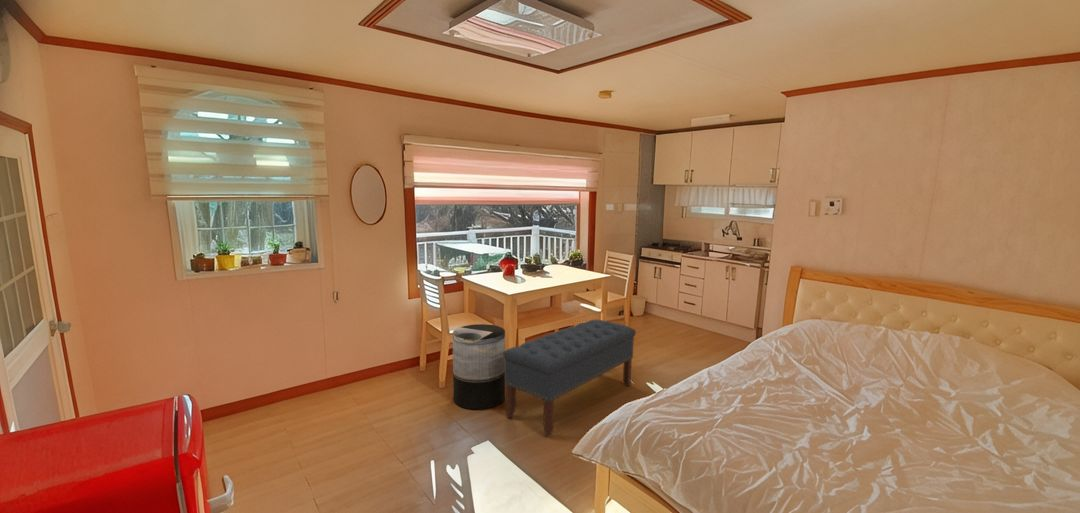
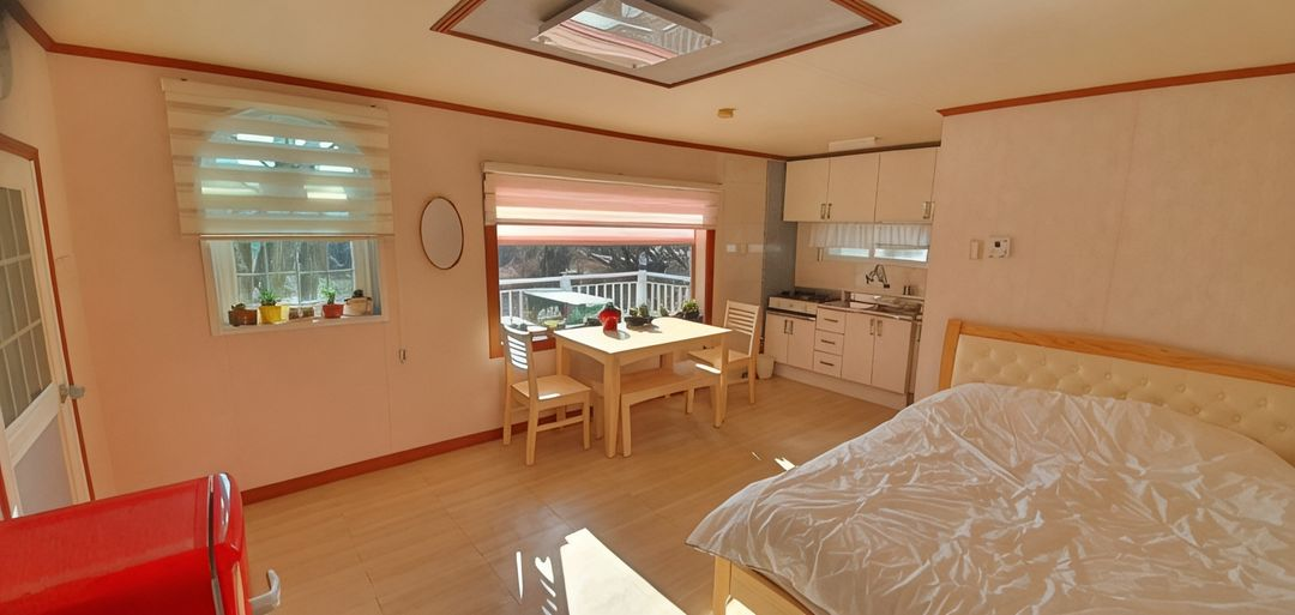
- trash can [452,323,506,410]
- bench [503,319,637,438]
